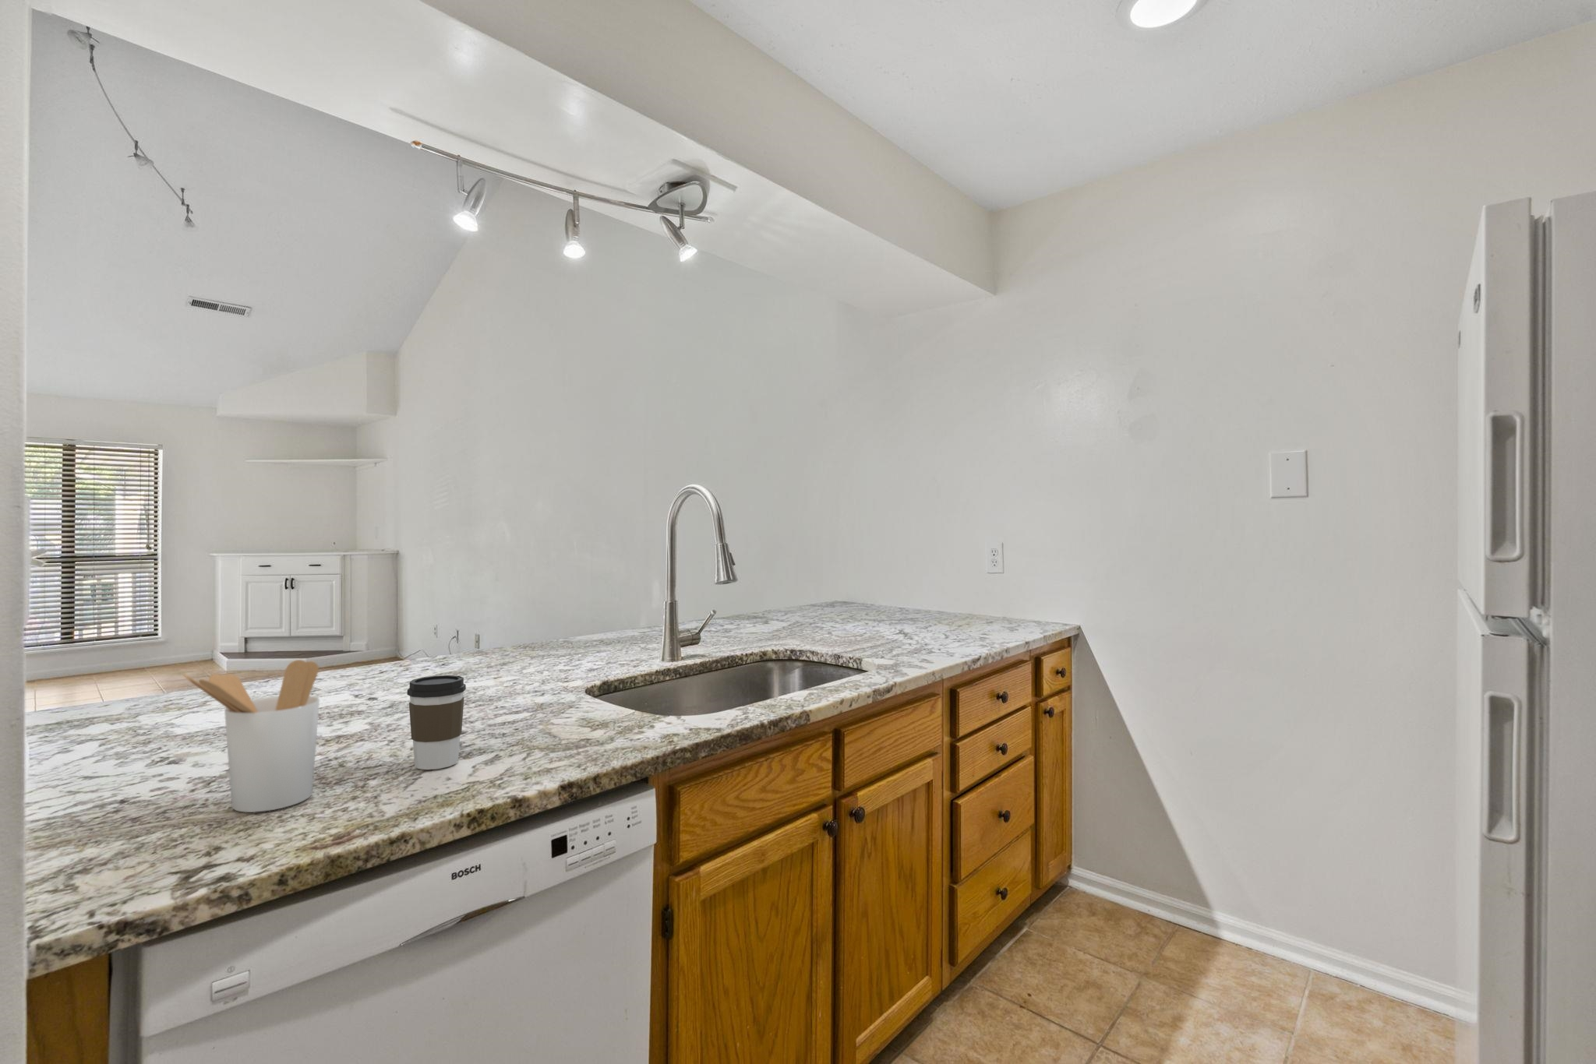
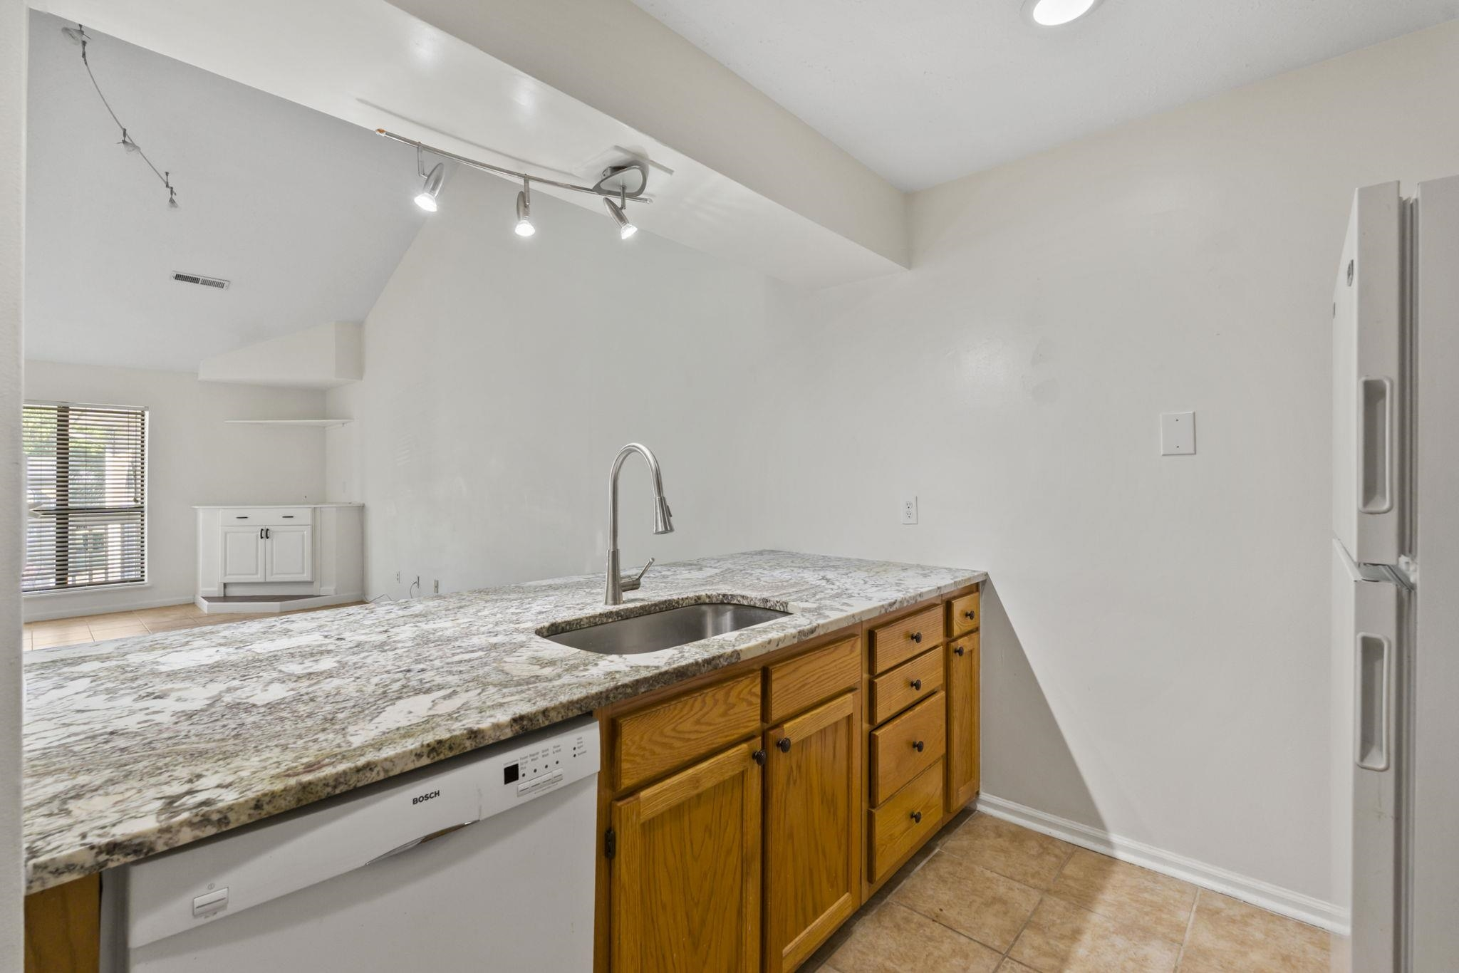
- coffee cup [406,674,467,771]
- utensil holder [183,659,321,813]
